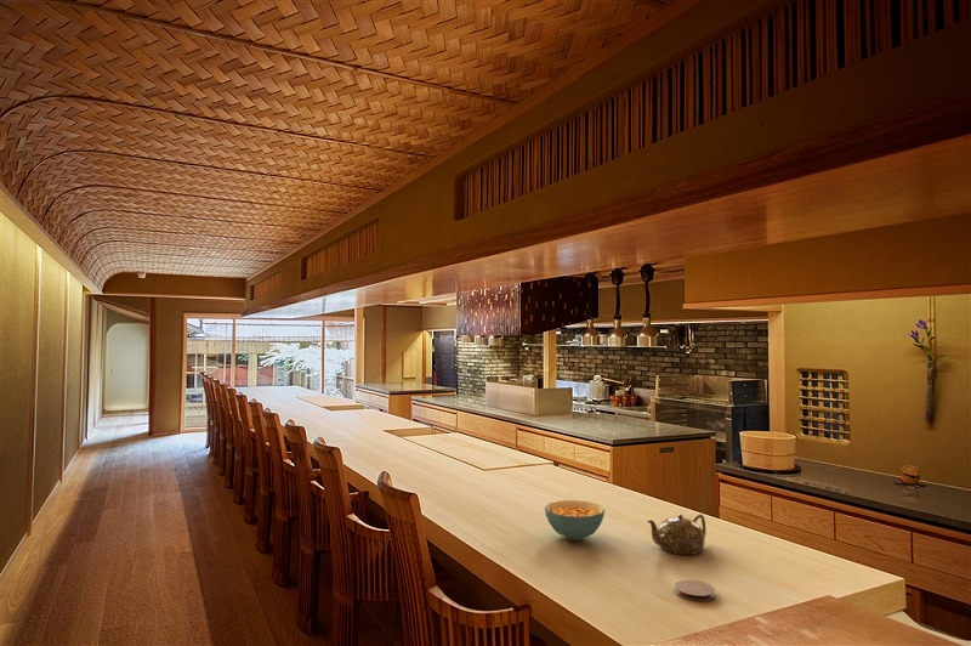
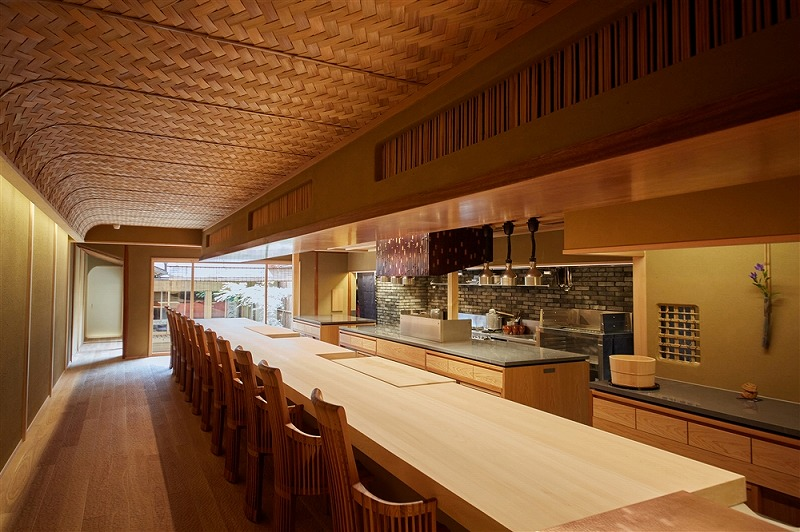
- cereal bowl [544,499,606,542]
- teapot [647,514,706,556]
- coaster [674,579,716,602]
